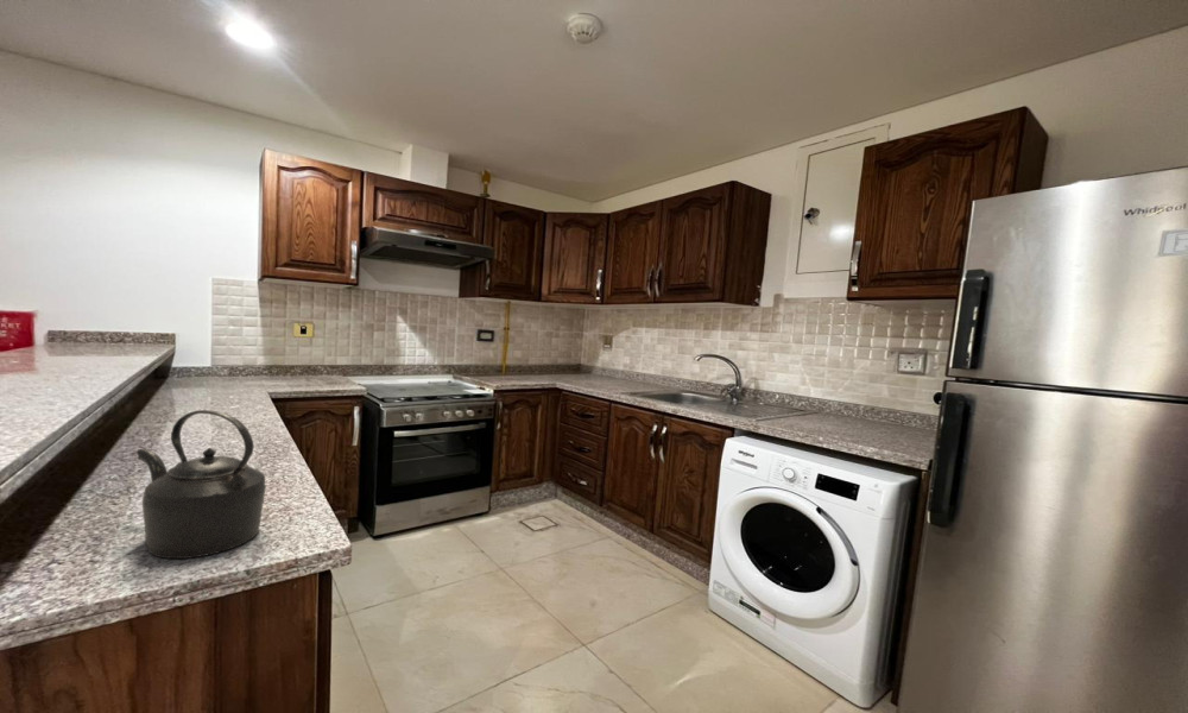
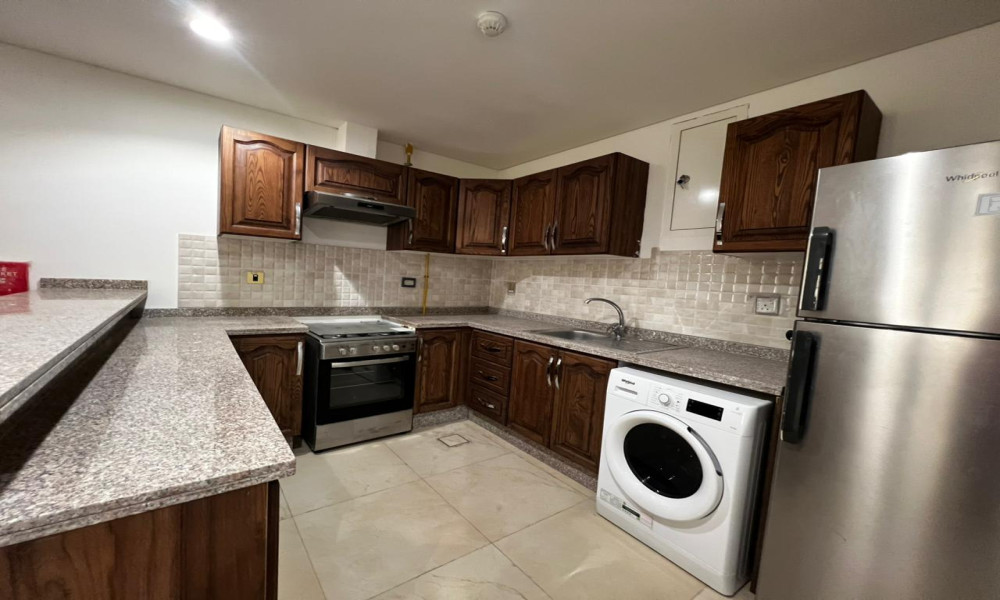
- kettle [135,409,267,560]
